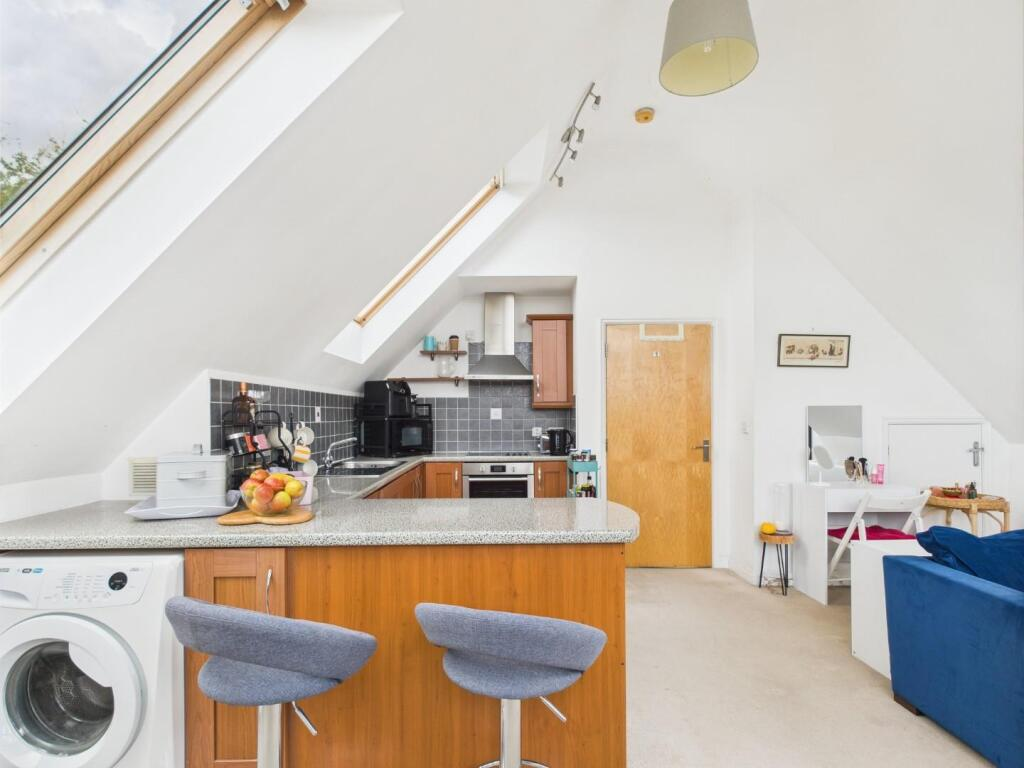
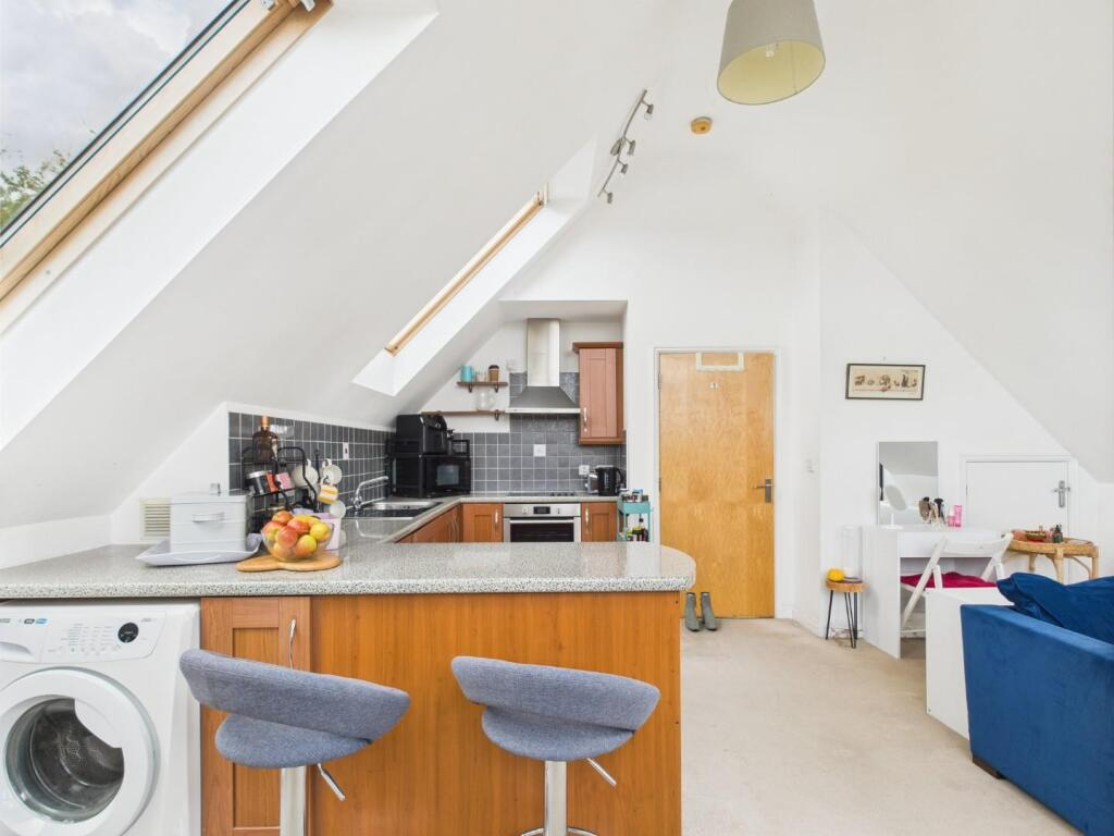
+ boots [683,591,718,631]
